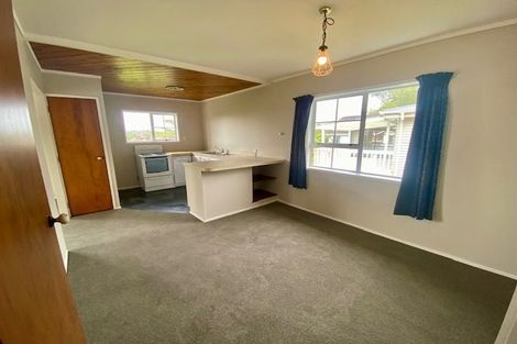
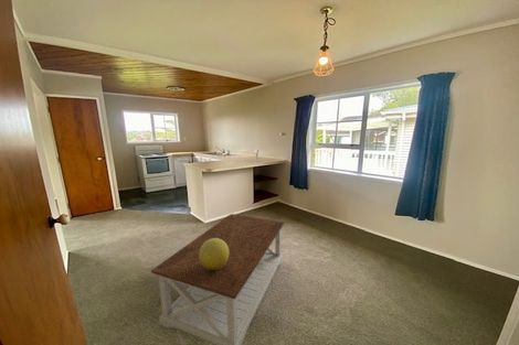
+ decorative ball [199,238,229,269]
+ coffee table [150,213,286,345]
